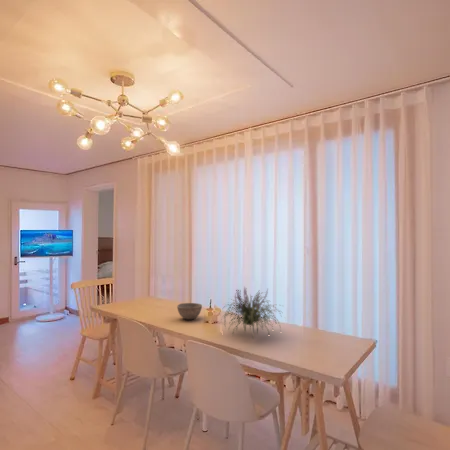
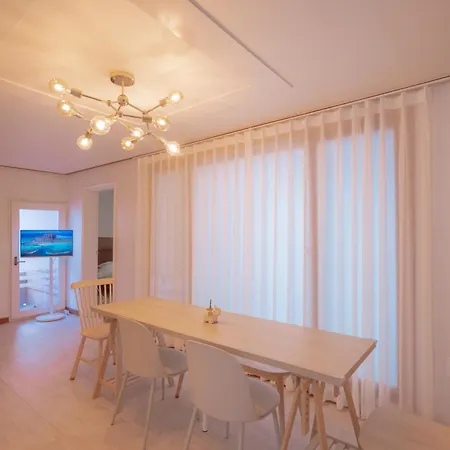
- bowl [176,302,203,321]
- plant [220,285,287,340]
